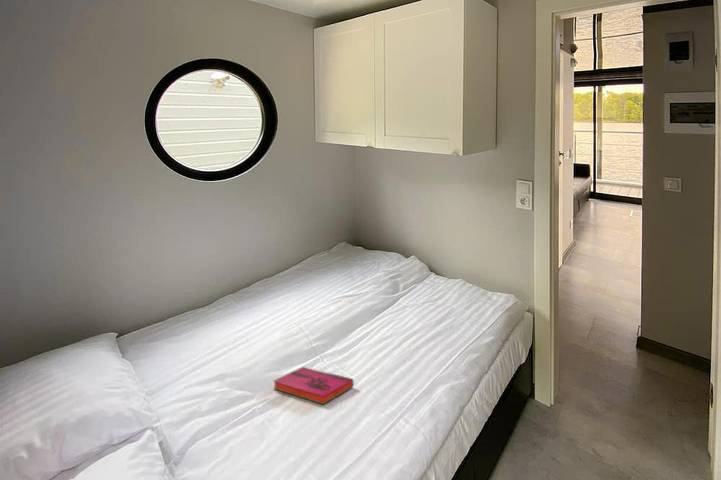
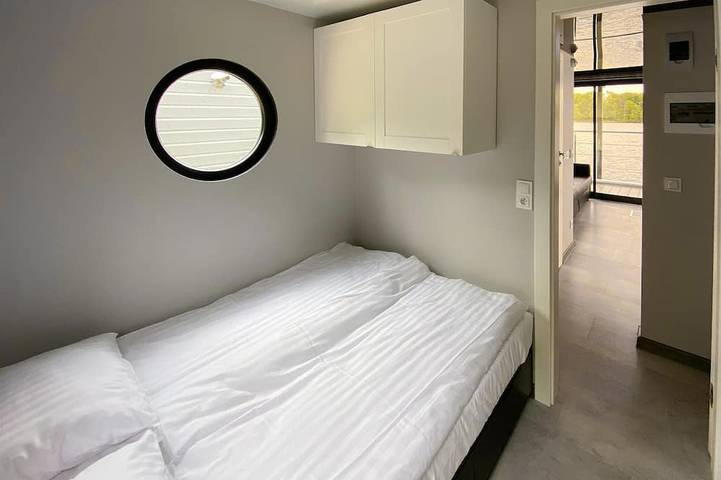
- hardback book [272,365,354,405]
